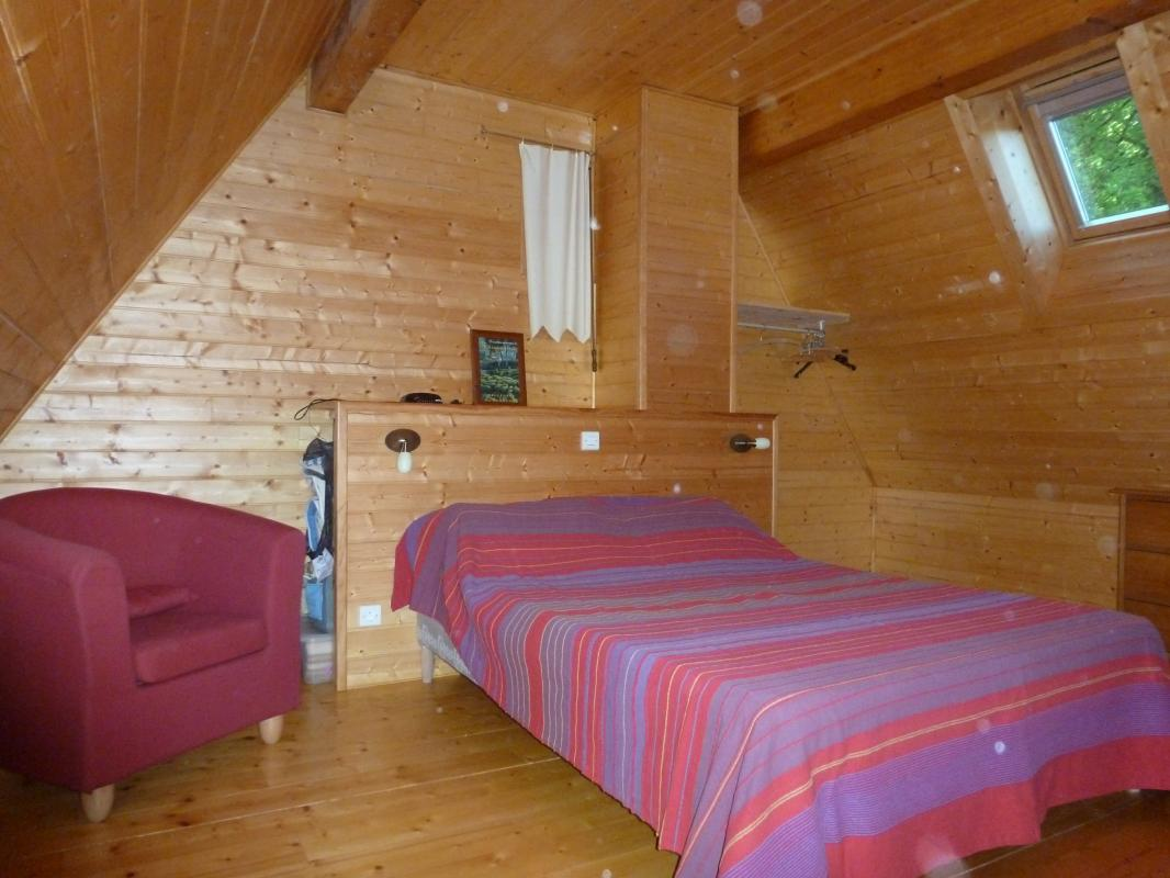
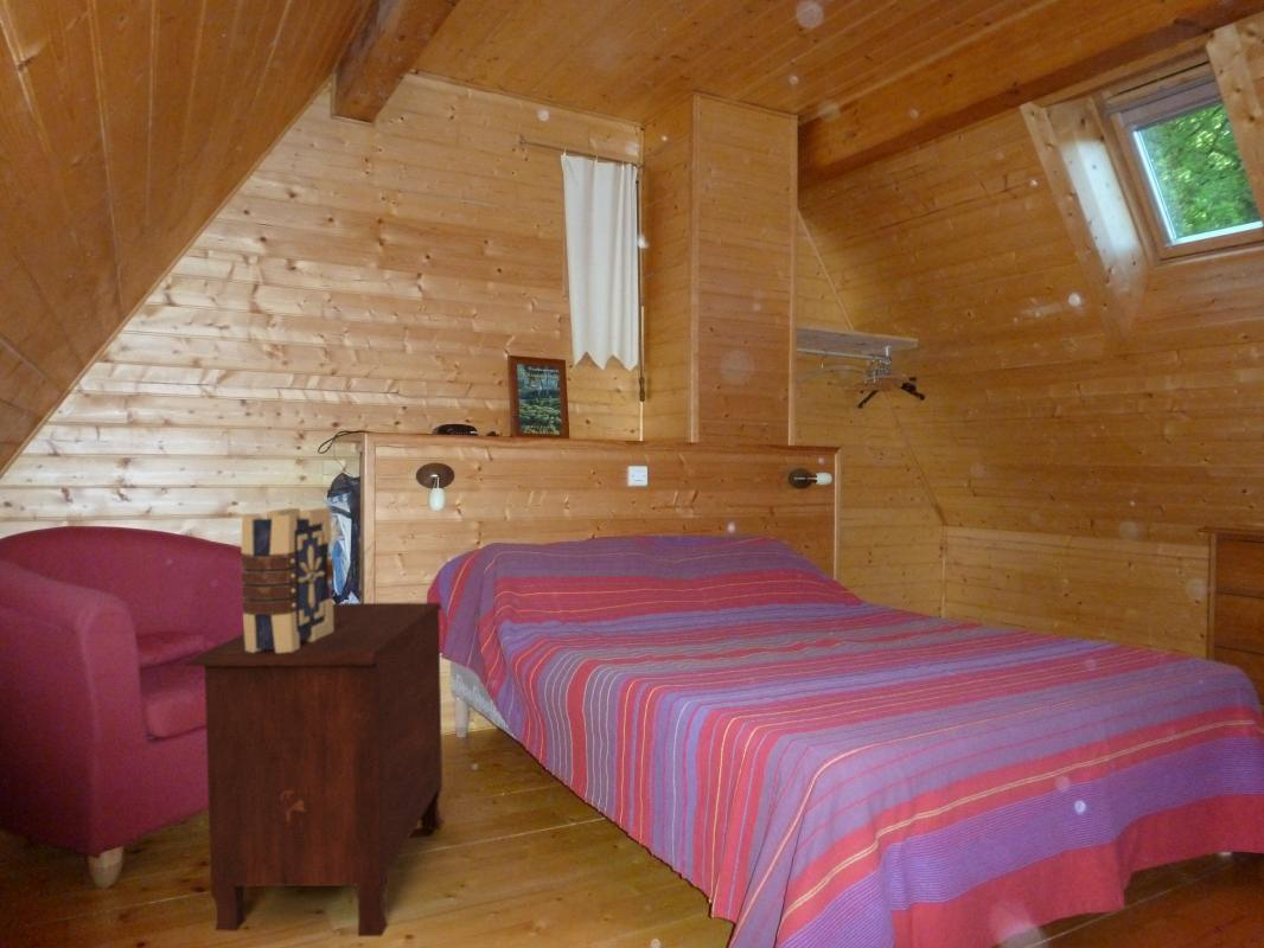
+ nightstand [185,601,443,937]
+ book [241,507,336,653]
